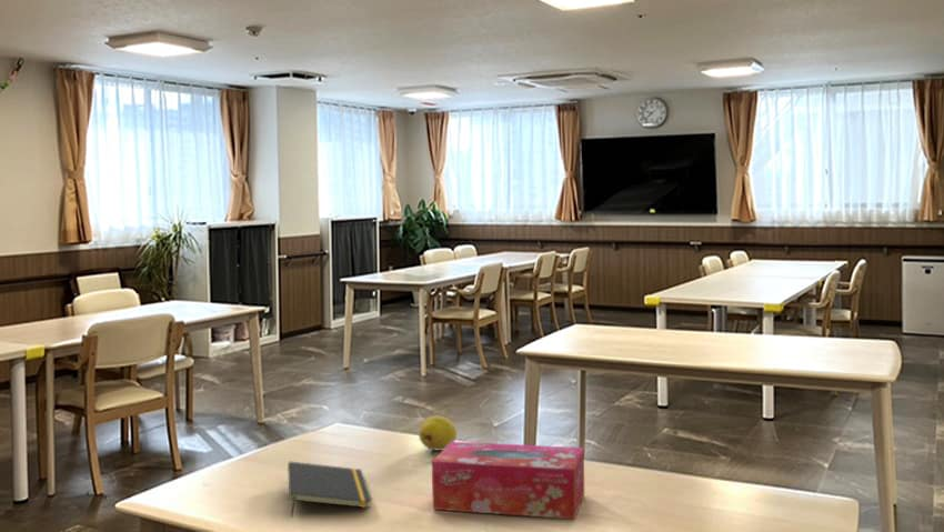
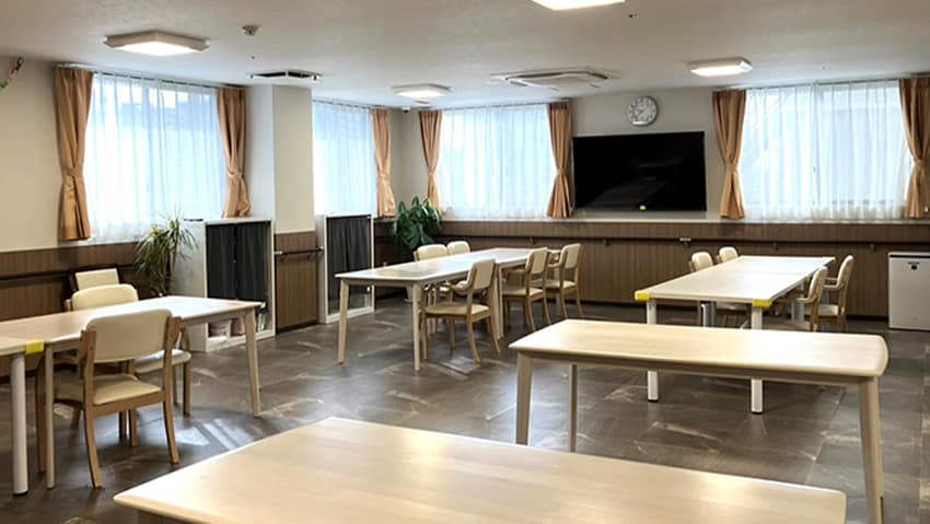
- fruit [418,415,458,452]
- notepad [287,461,373,518]
- tissue box [431,441,585,520]
